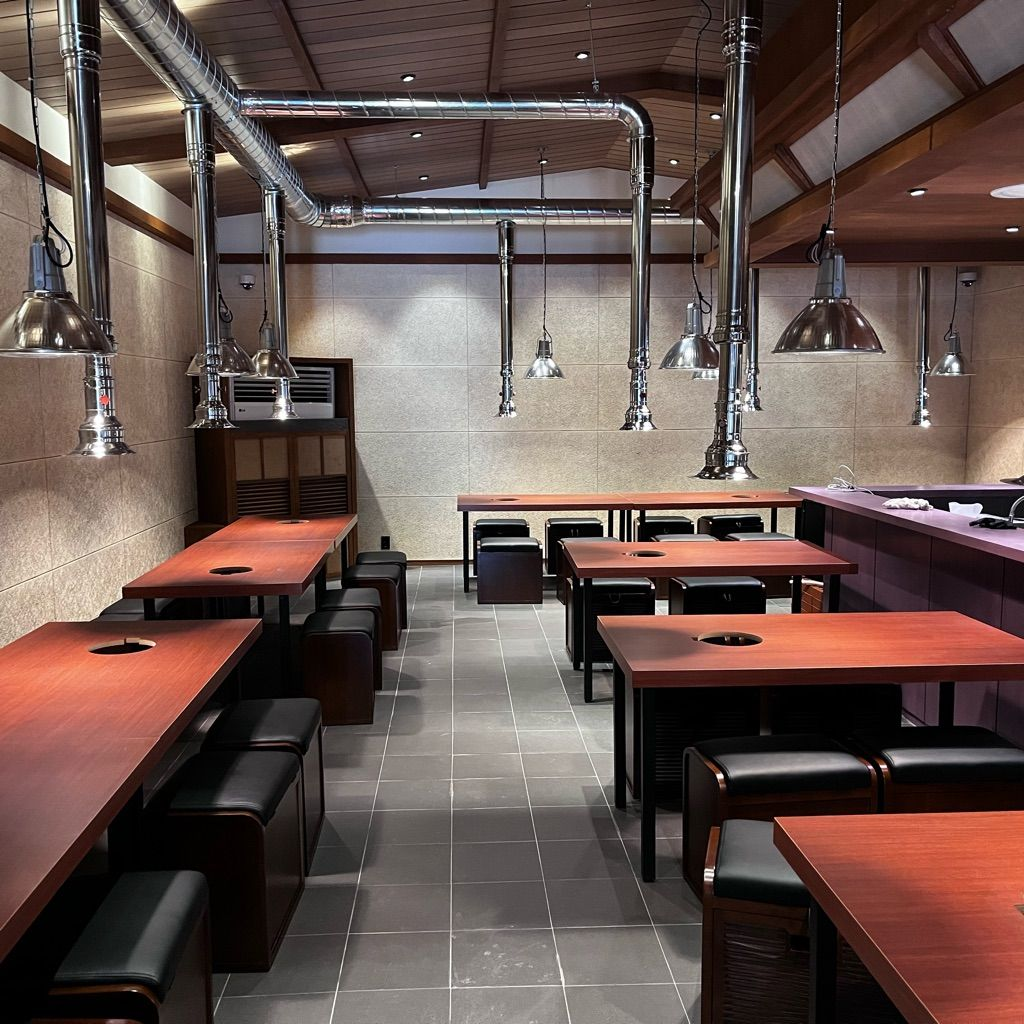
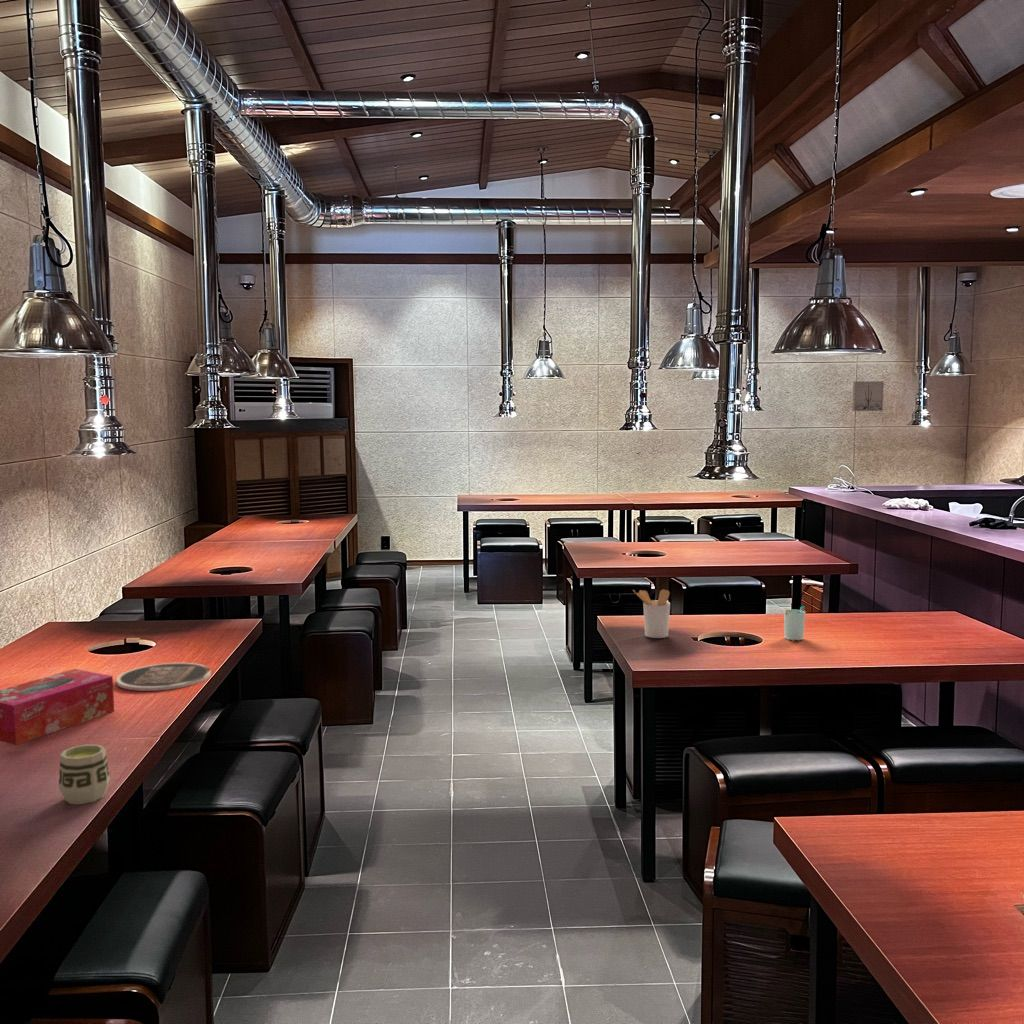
+ wall art [851,380,885,412]
+ cup [58,743,111,805]
+ plate [115,662,212,692]
+ cup [783,605,806,642]
+ tissue box [0,668,115,746]
+ utensil holder [632,588,671,639]
